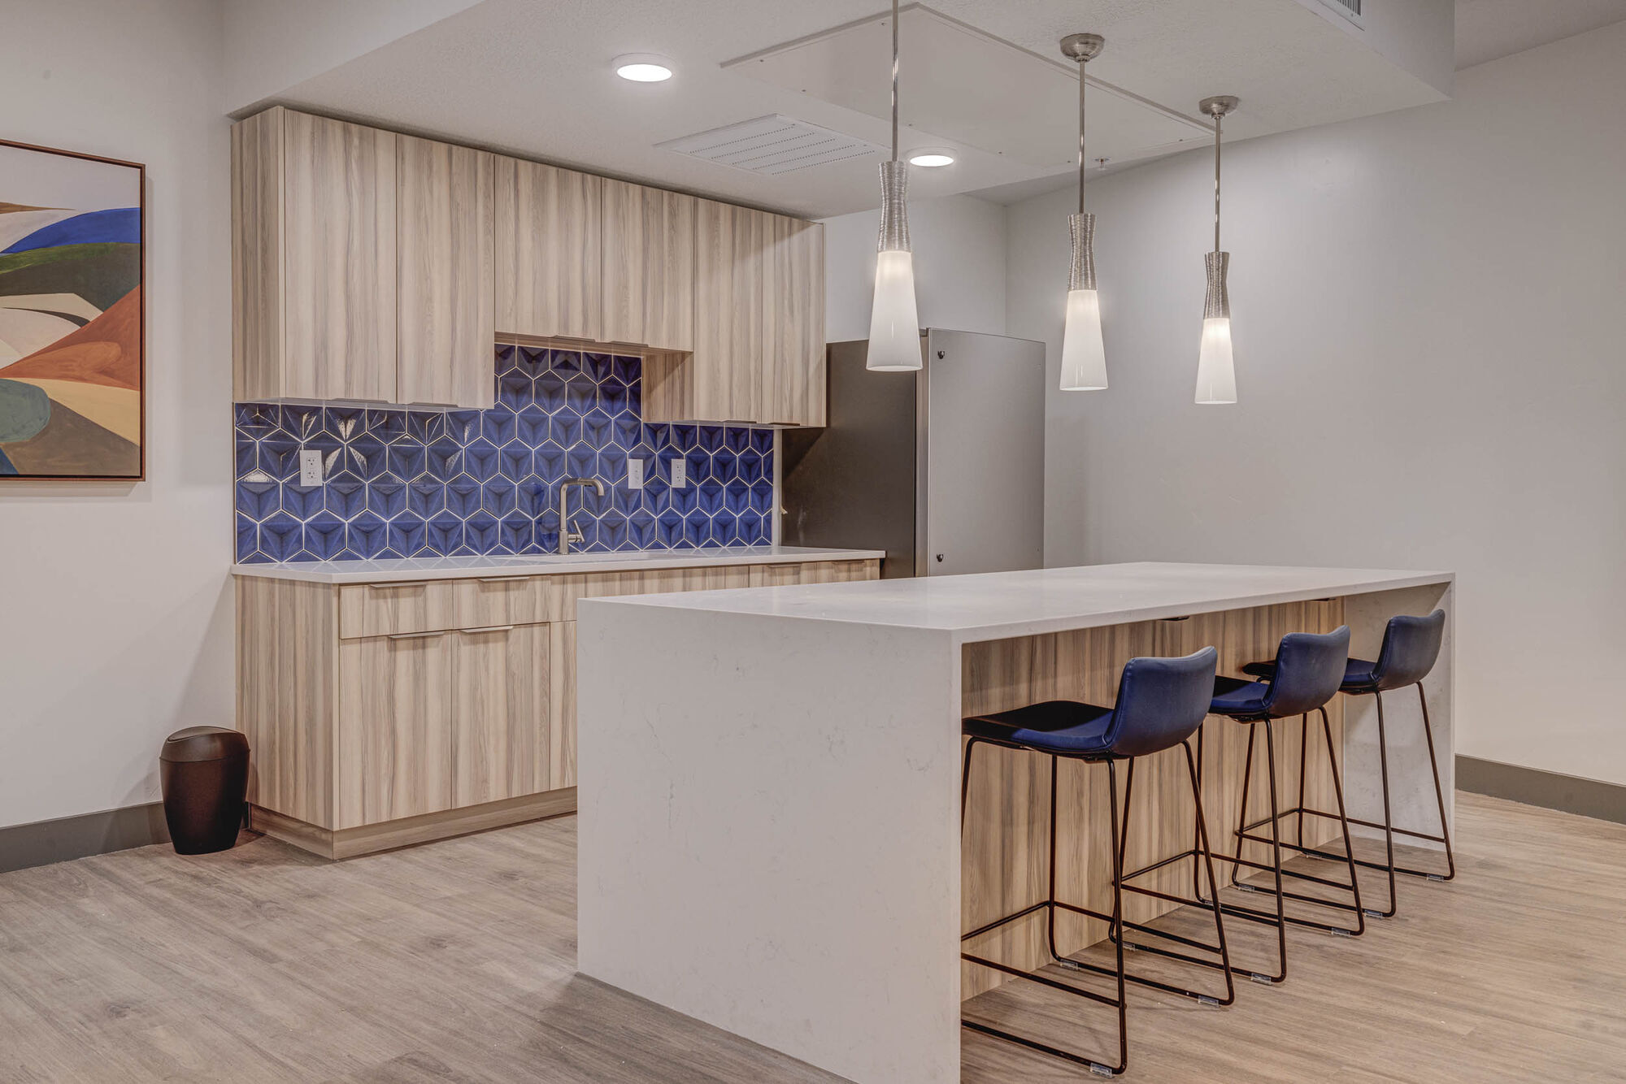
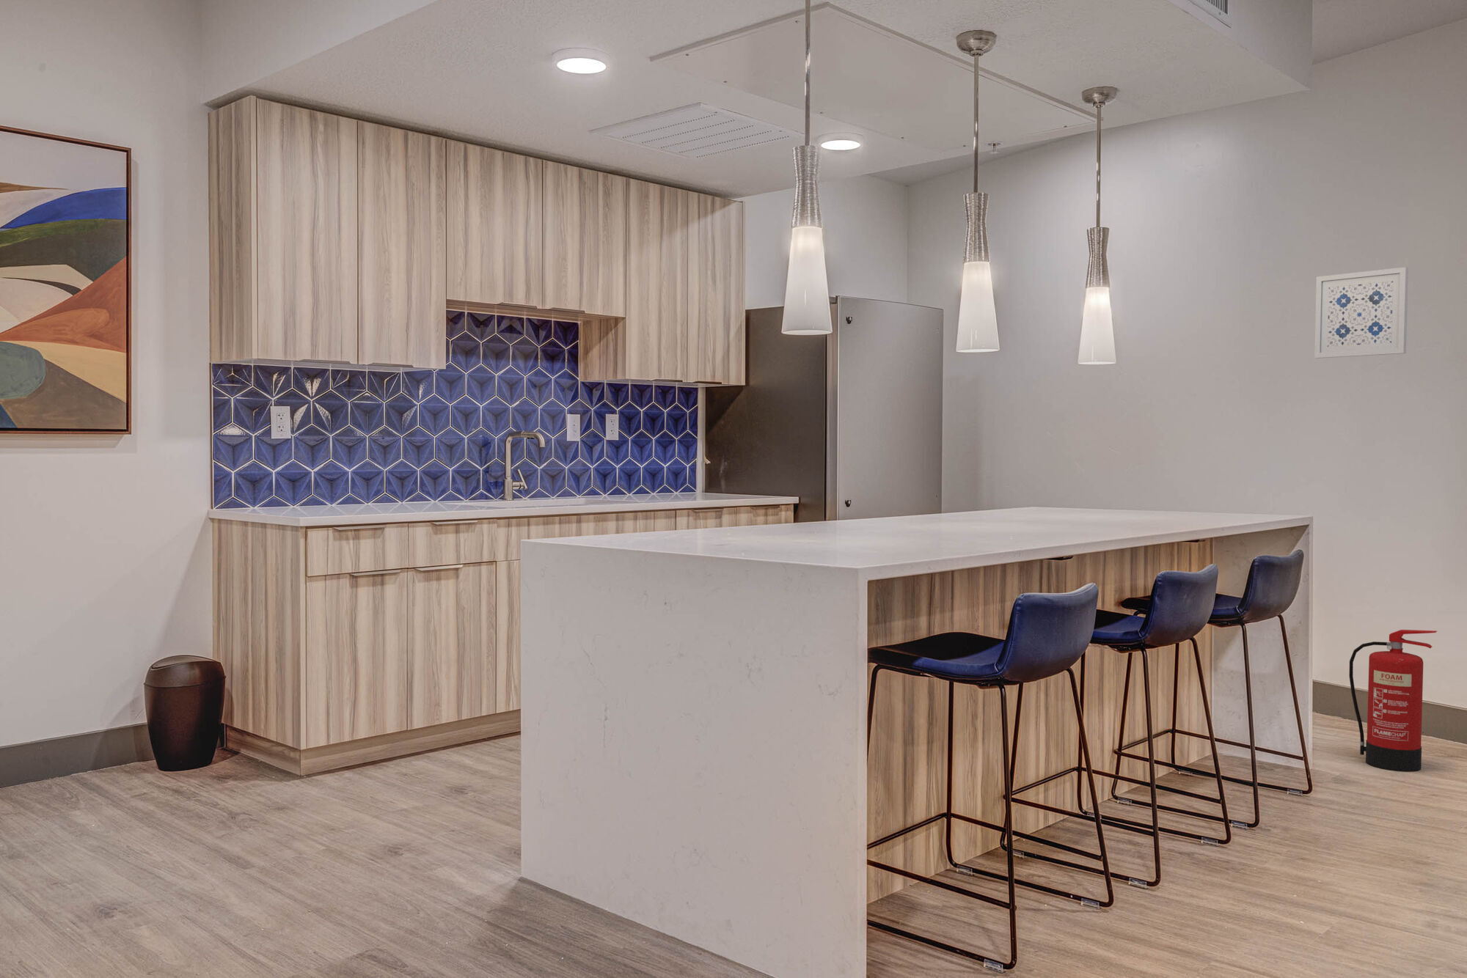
+ wall art [1314,266,1409,359]
+ fire extinguisher [1348,629,1438,772]
